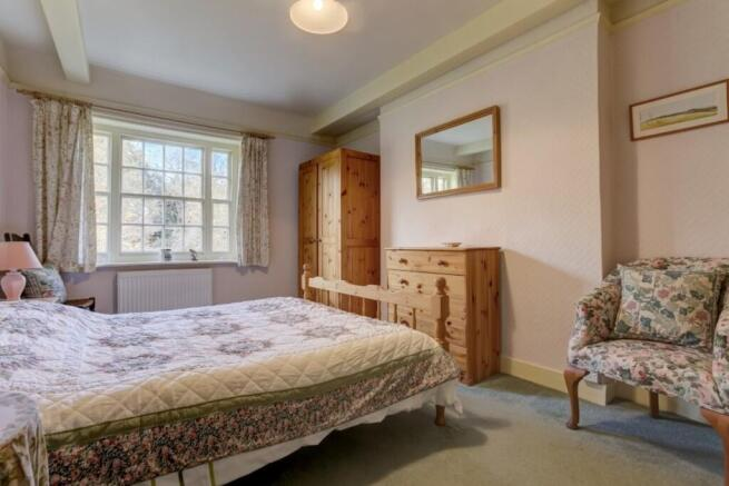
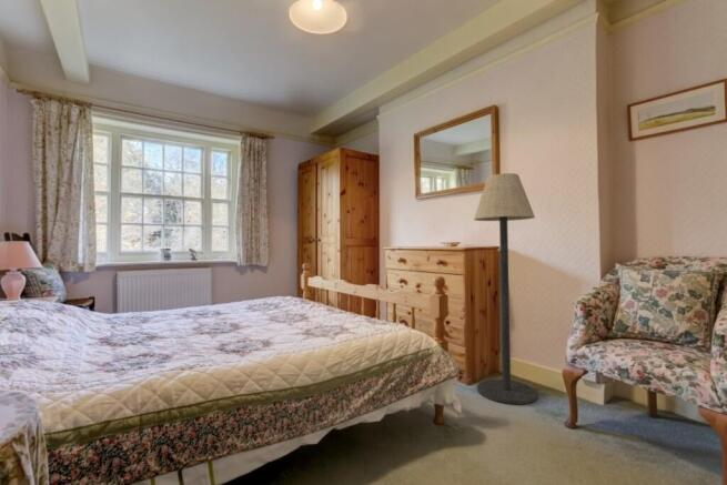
+ floor lamp [473,172,538,405]
